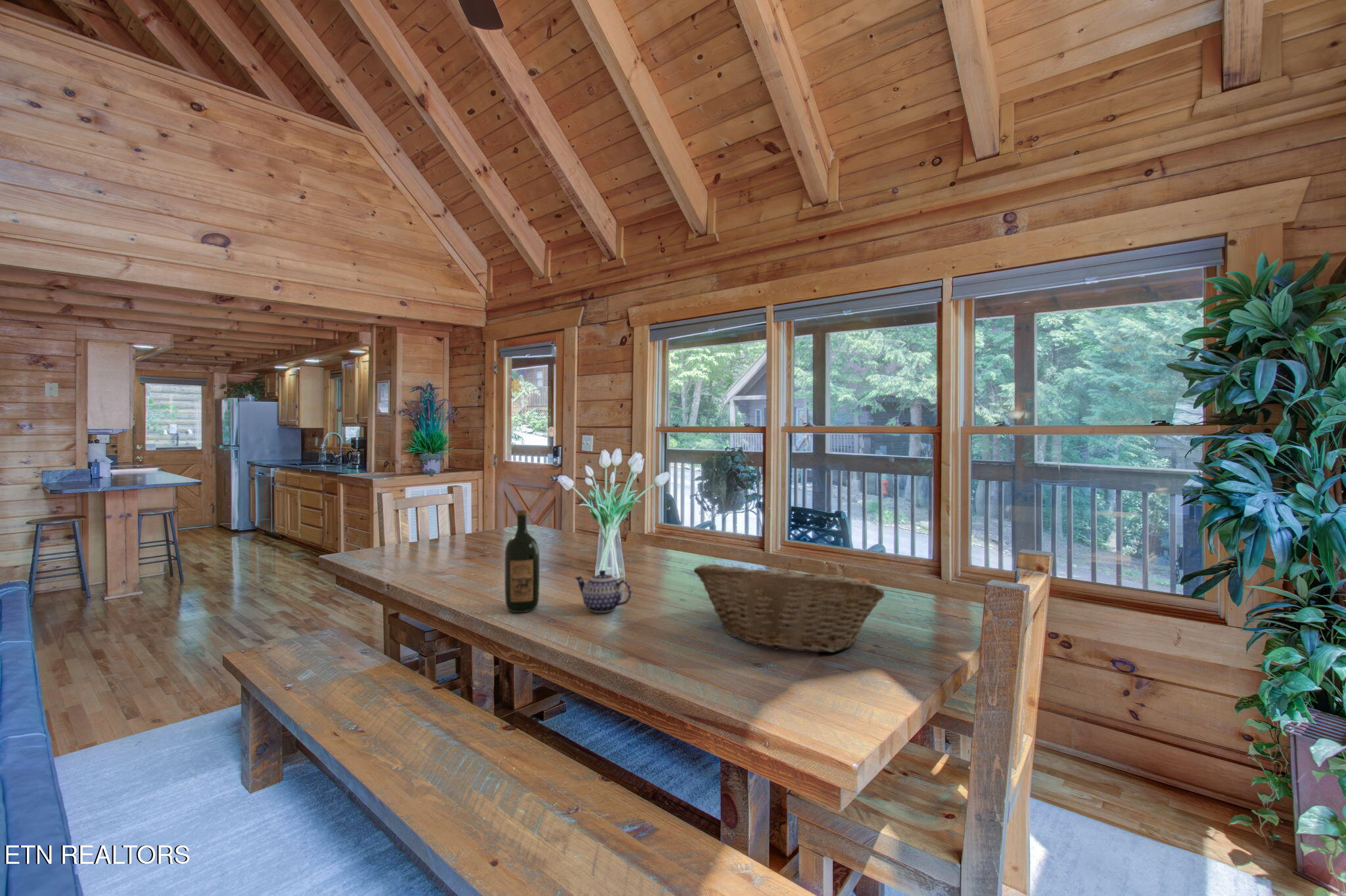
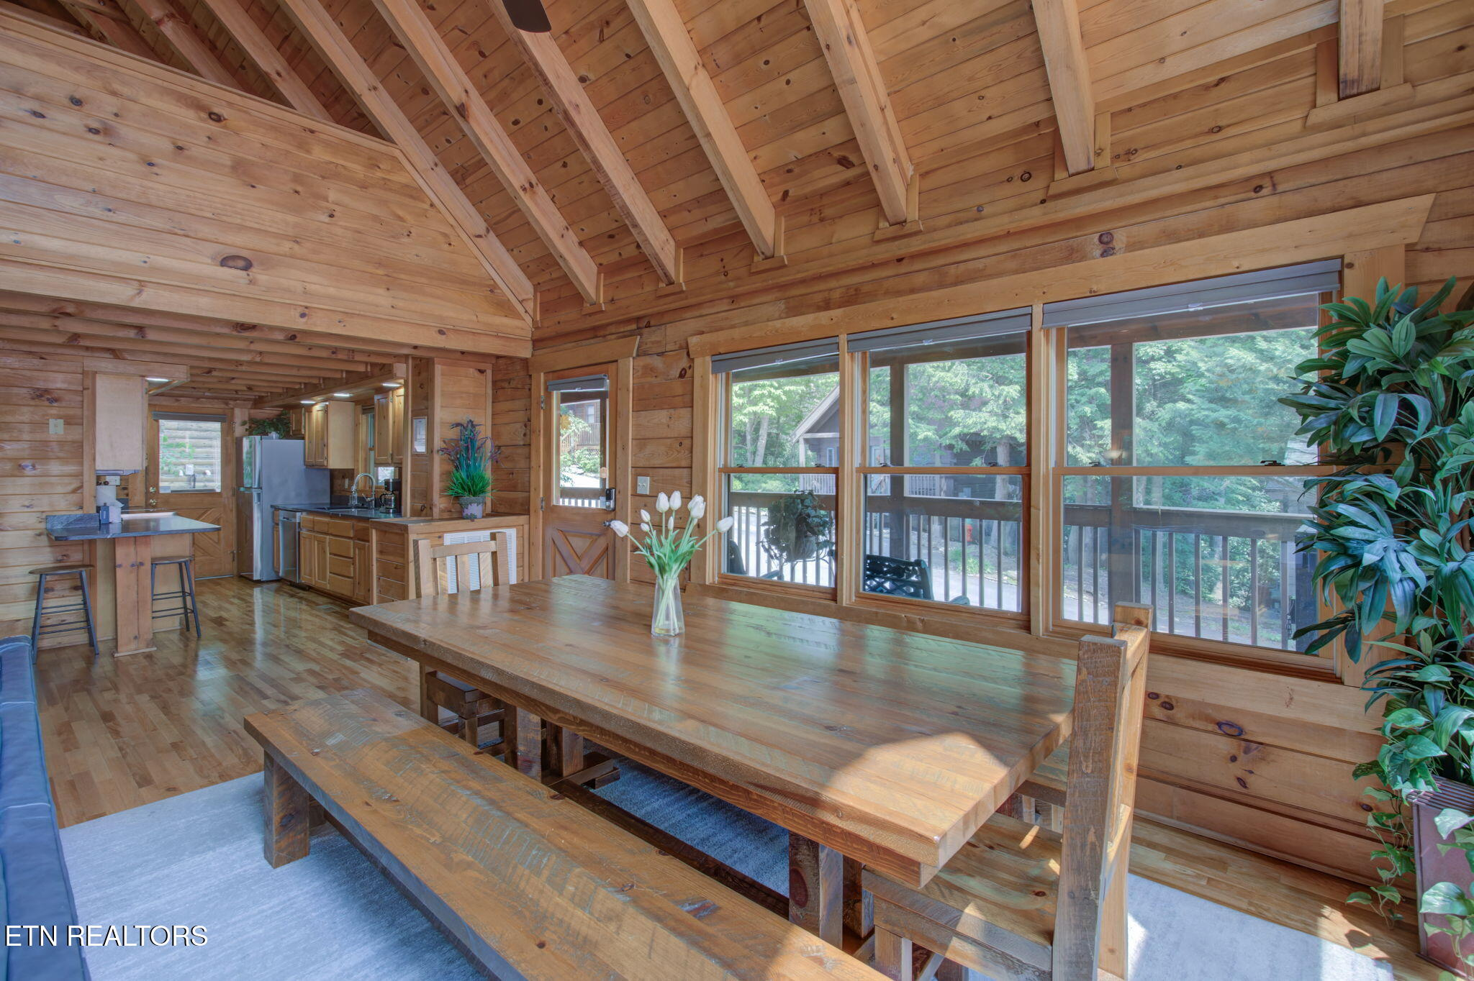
- fruit basket [693,562,885,653]
- teapot [574,570,632,614]
- wine bottle [504,509,540,613]
